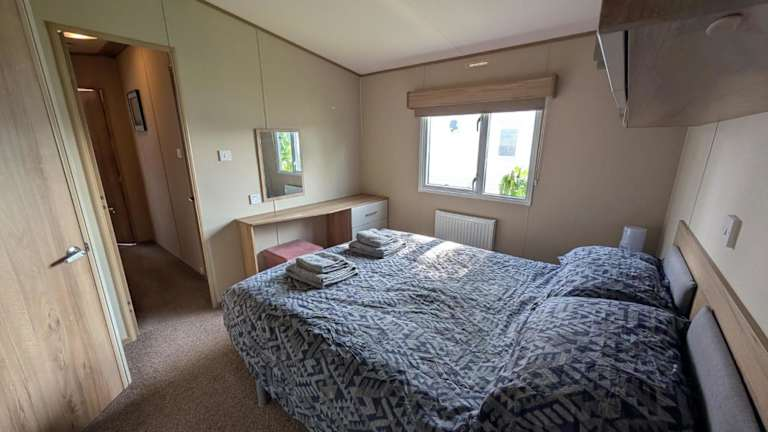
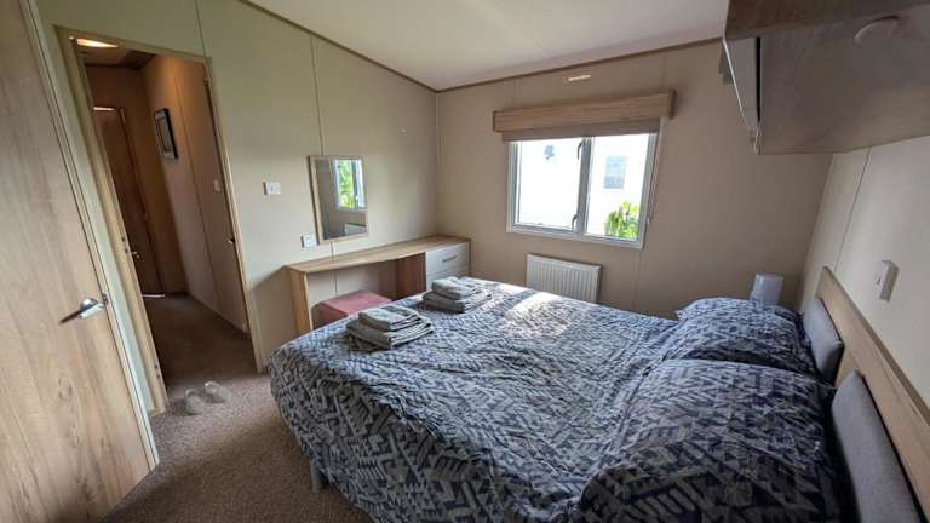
+ slippers [185,380,232,415]
